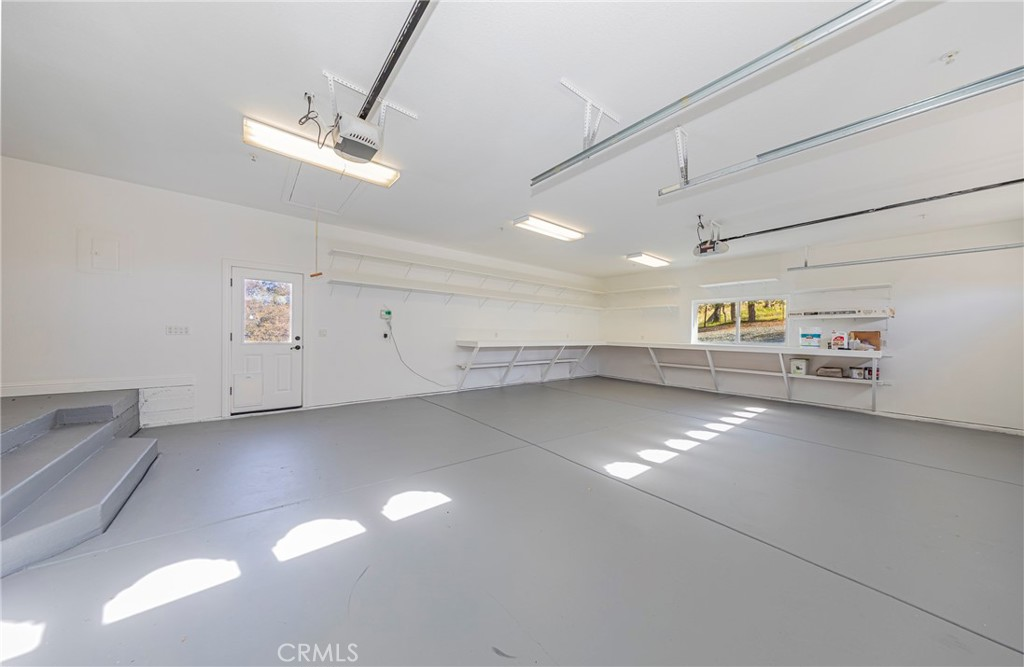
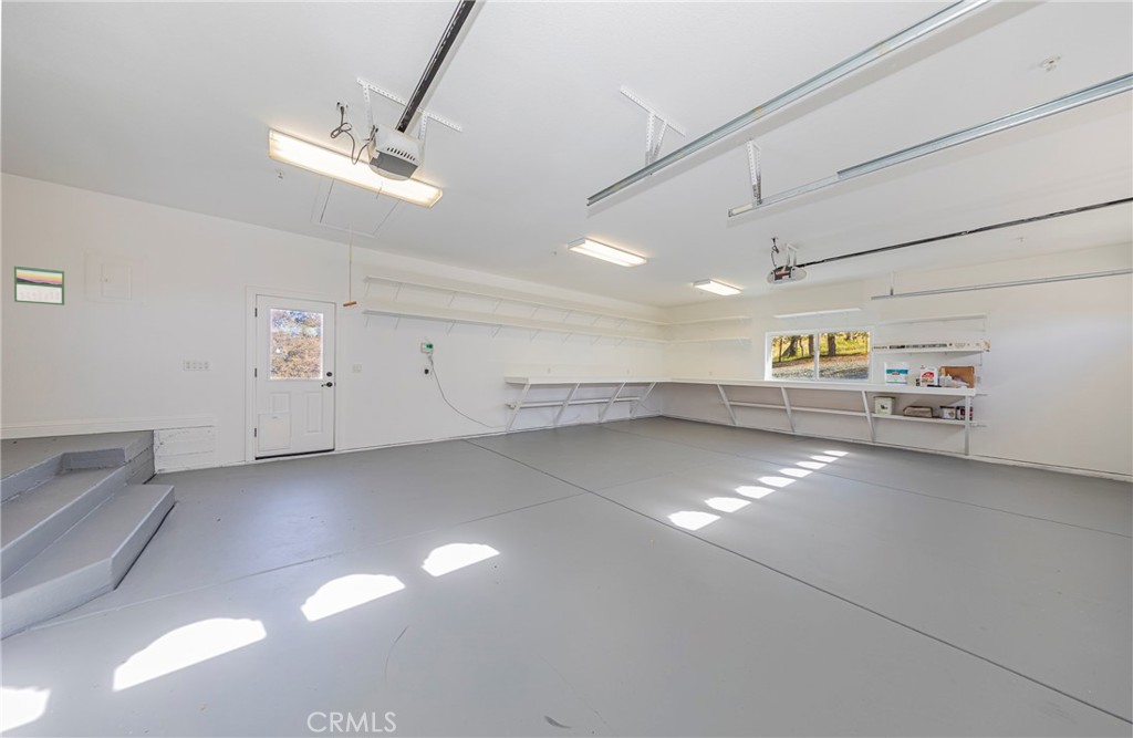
+ calendar [13,264,65,306]
